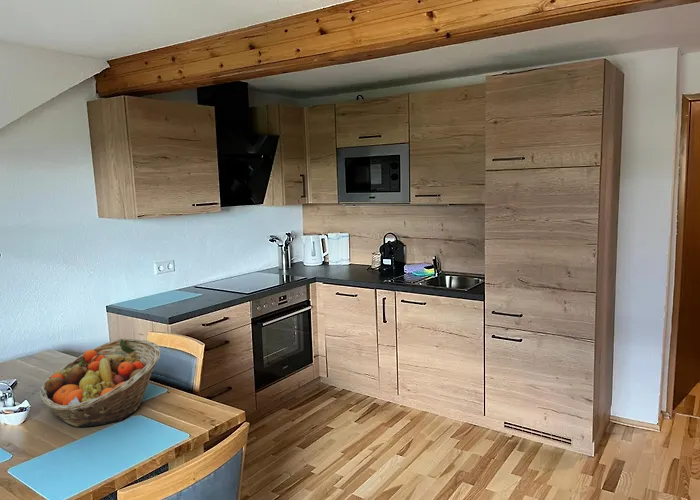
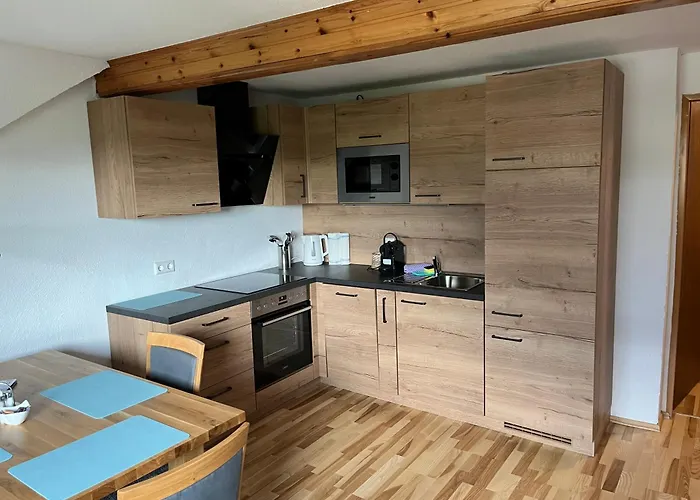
- fruit basket [38,338,162,428]
